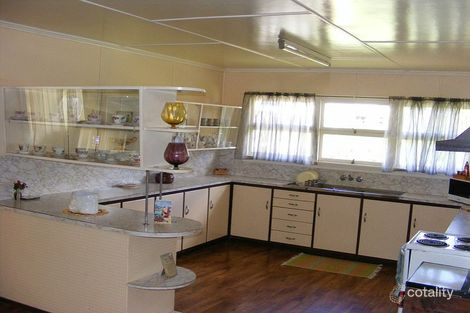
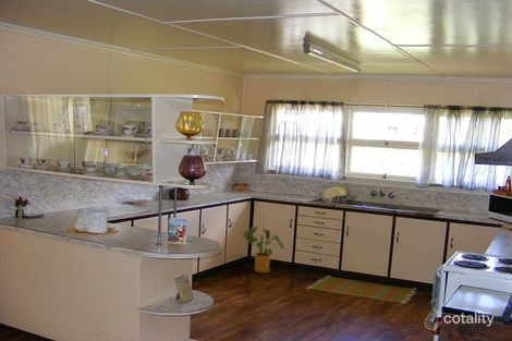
+ house plant [242,226,284,273]
